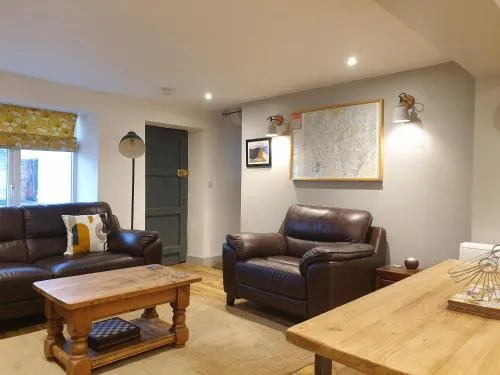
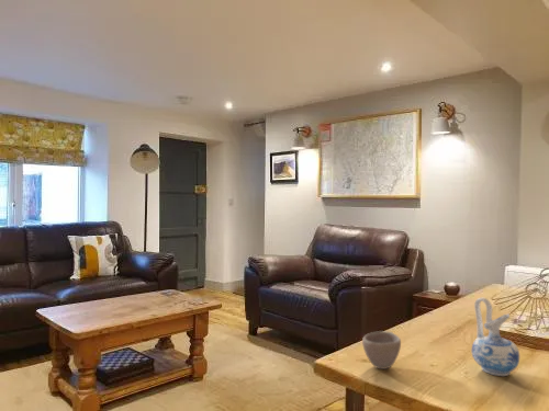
+ cup [361,330,402,370]
+ ceramic pitcher [471,297,520,377]
